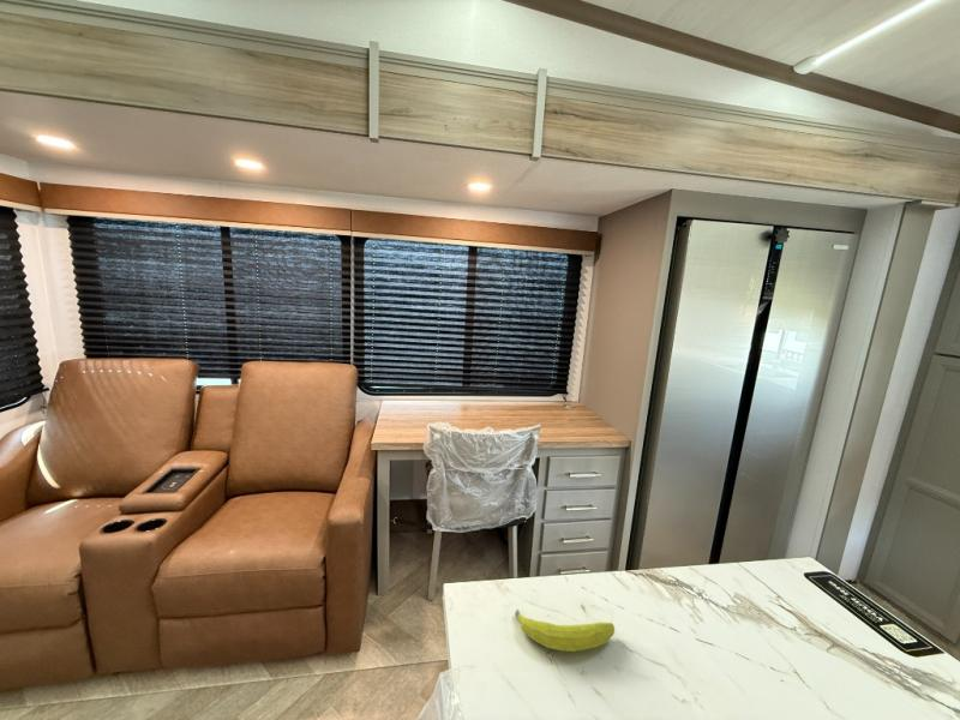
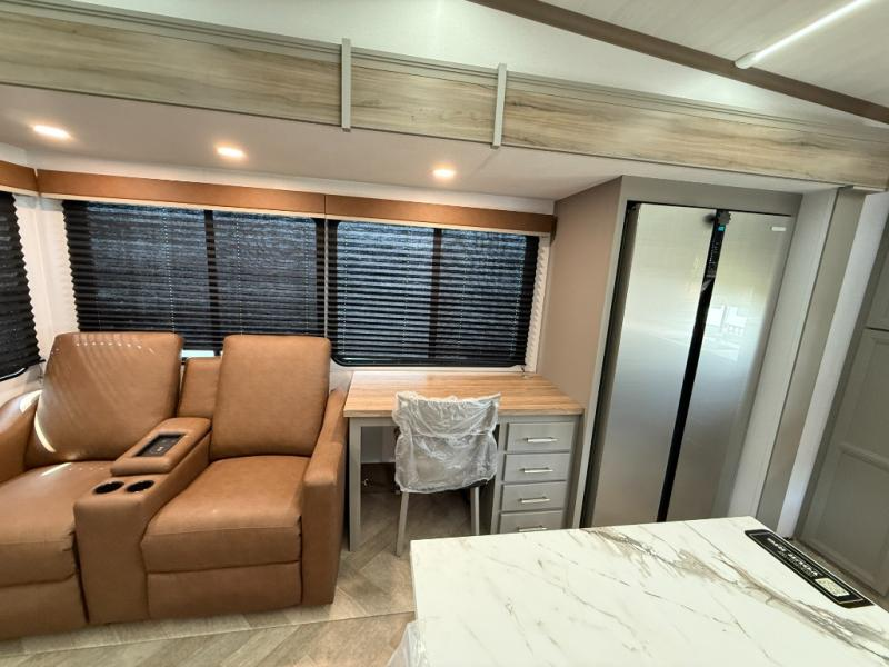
- fruit [514,608,616,653]
